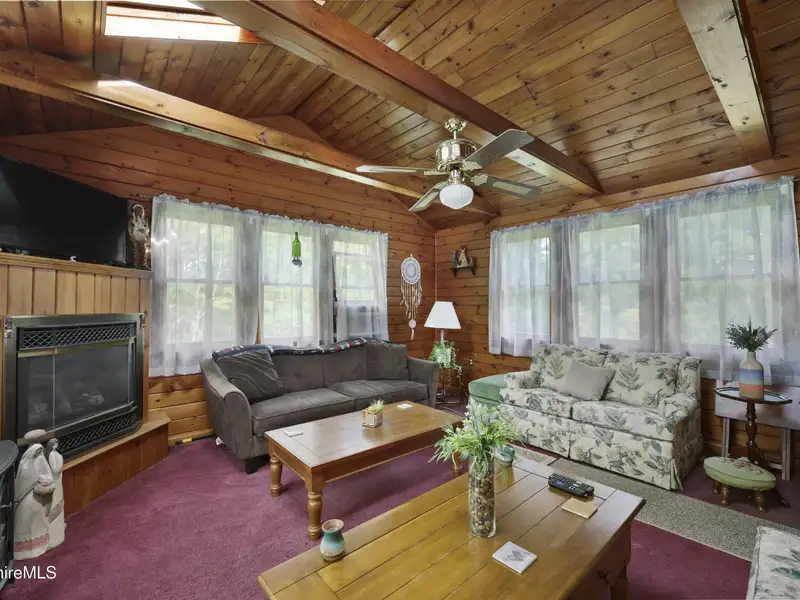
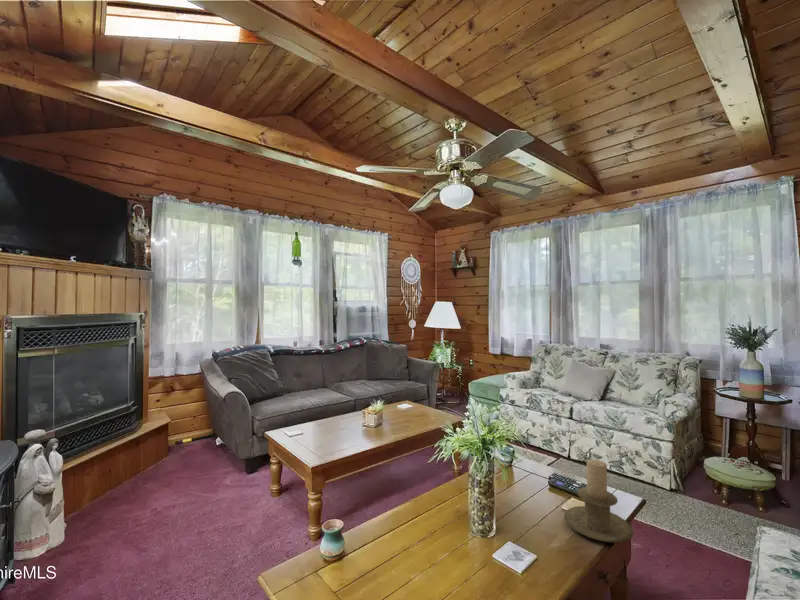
+ candle holder [563,458,635,544]
